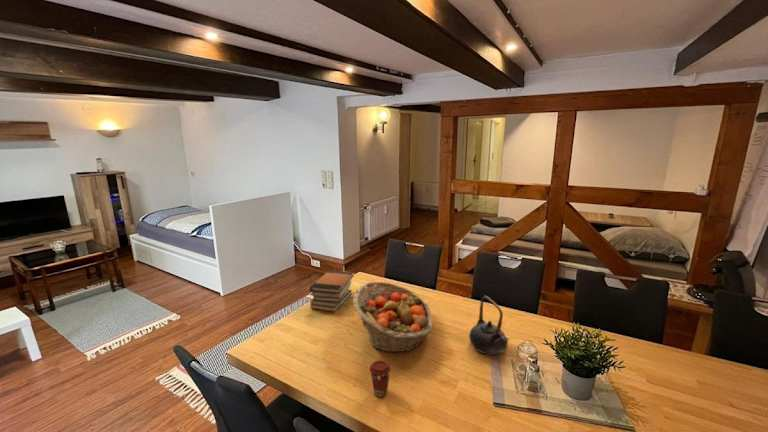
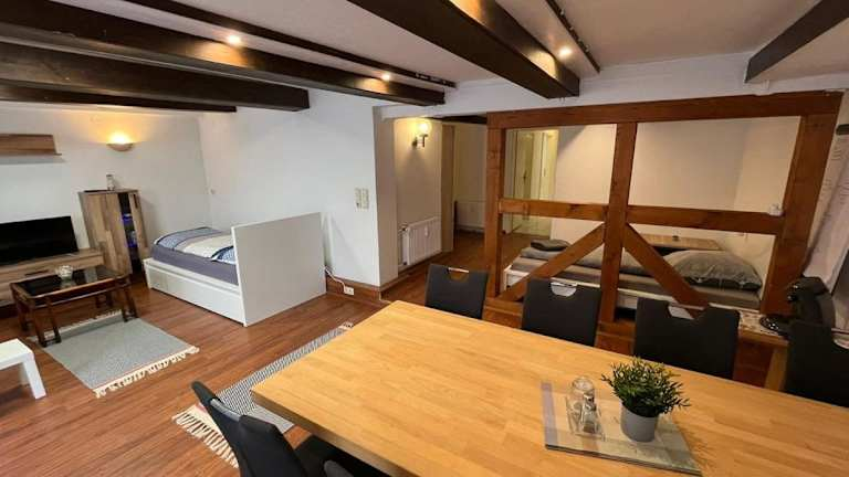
- book stack [308,269,355,313]
- coffee cup [369,359,392,398]
- fruit basket [352,281,434,353]
- teapot [468,295,510,356]
